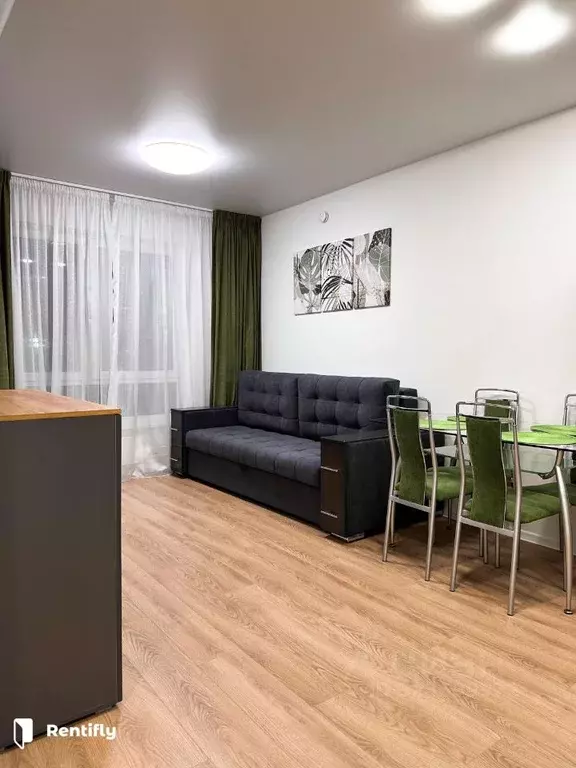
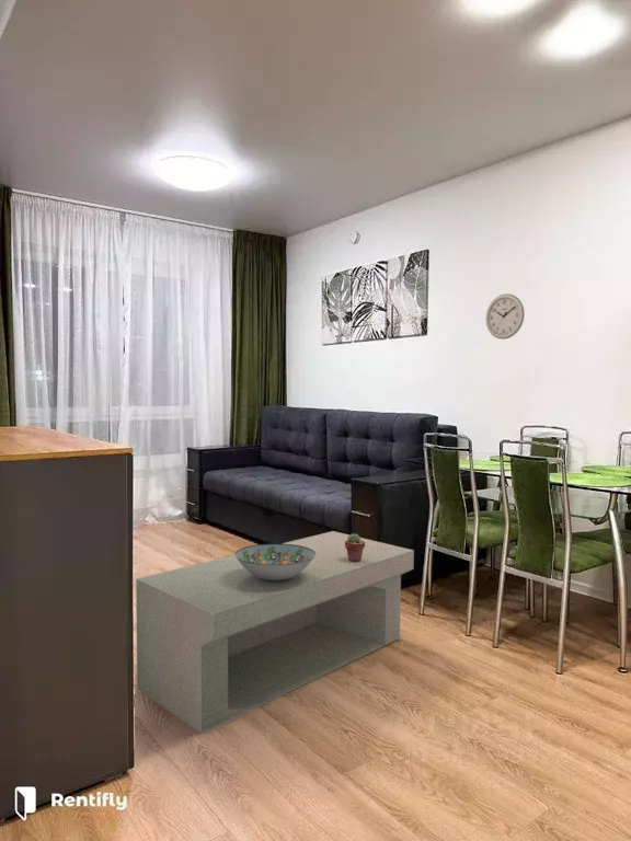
+ coffee table [135,530,415,735]
+ potted succulent [345,532,365,562]
+ decorative bowl [233,542,316,581]
+ wall clock [484,292,526,341]
